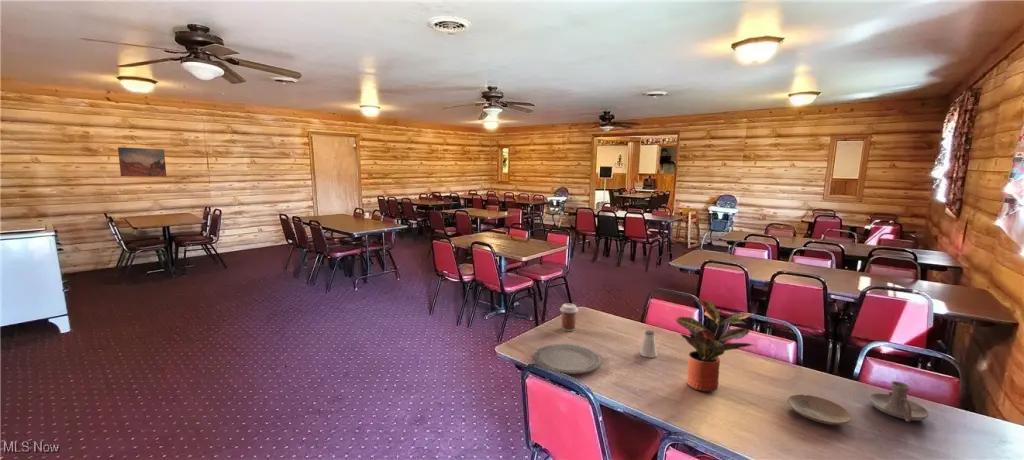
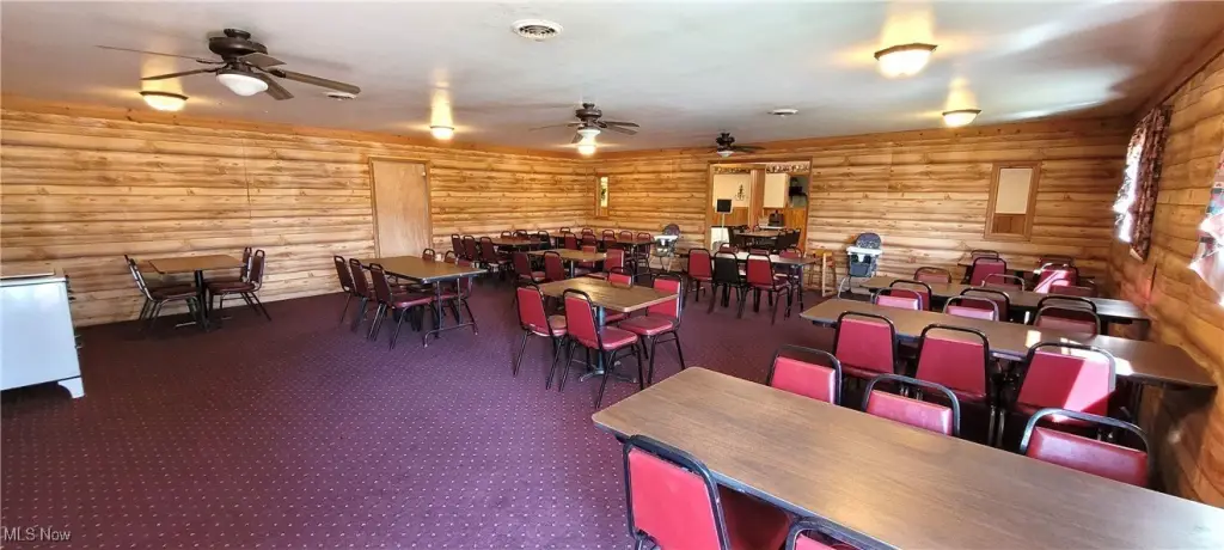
- plate [533,343,603,375]
- coffee cup [559,303,579,332]
- plate [786,394,853,426]
- saltshaker [639,329,658,359]
- potted plant [674,297,756,393]
- candle holder [868,380,930,423]
- wall art [117,146,167,178]
